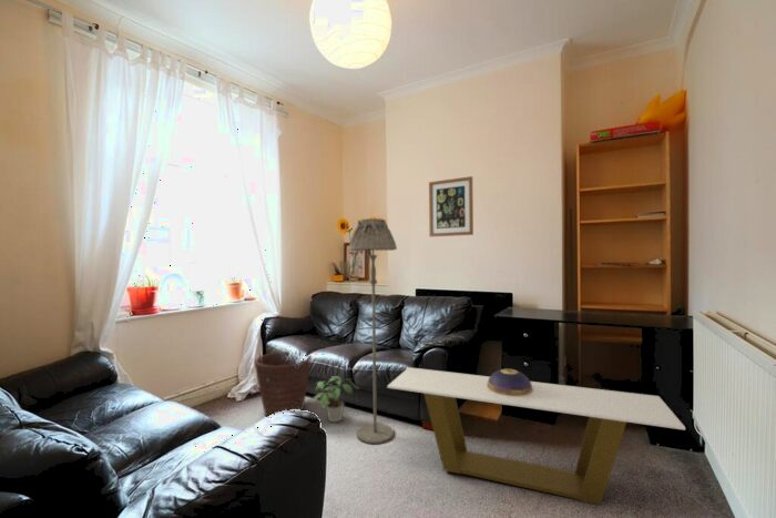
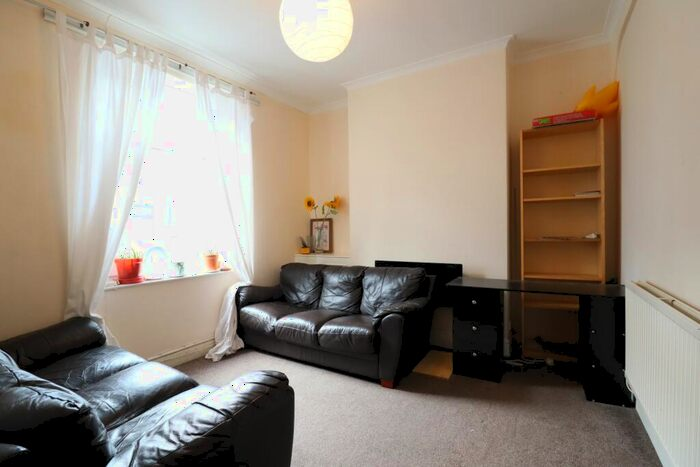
- decorative bowl [487,368,532,396]
- floor lamp [348,217,398,445]
- coffee table [386,366,686,506]
- wall art [428,175,474,237]
- basket [254,351,313,418]
- potted plant [312,375,360,423]
